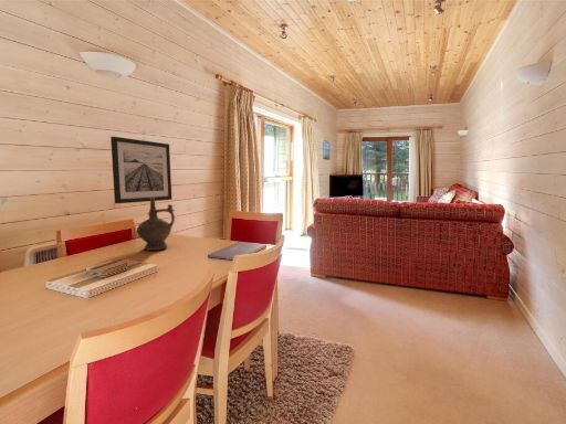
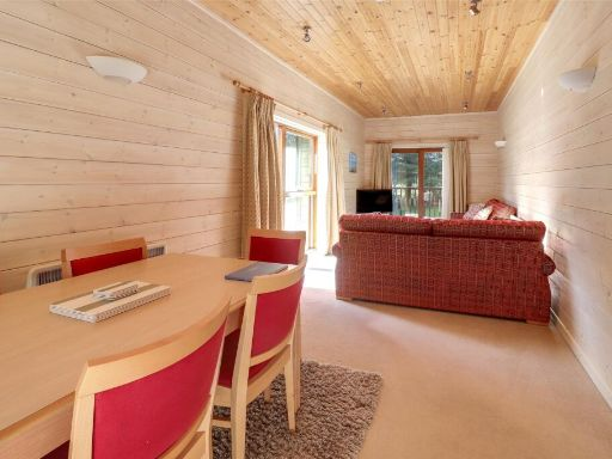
- wall art [109,136,172,204]
- ceremonial vessel [136,198,176,252]
